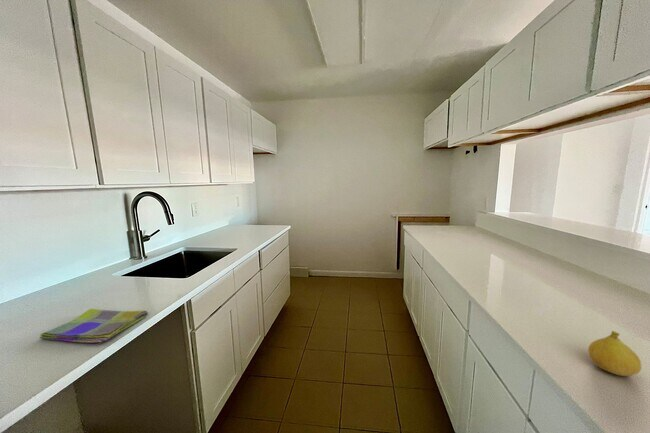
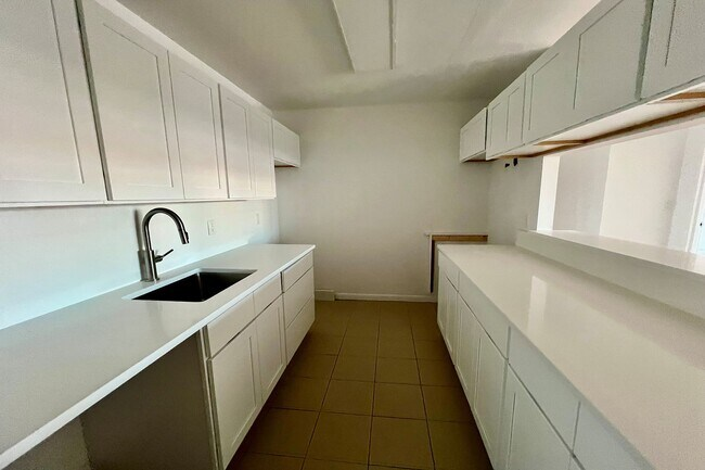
- fruit [587,330,643,377]
- dish towel [39,307,149,344]
